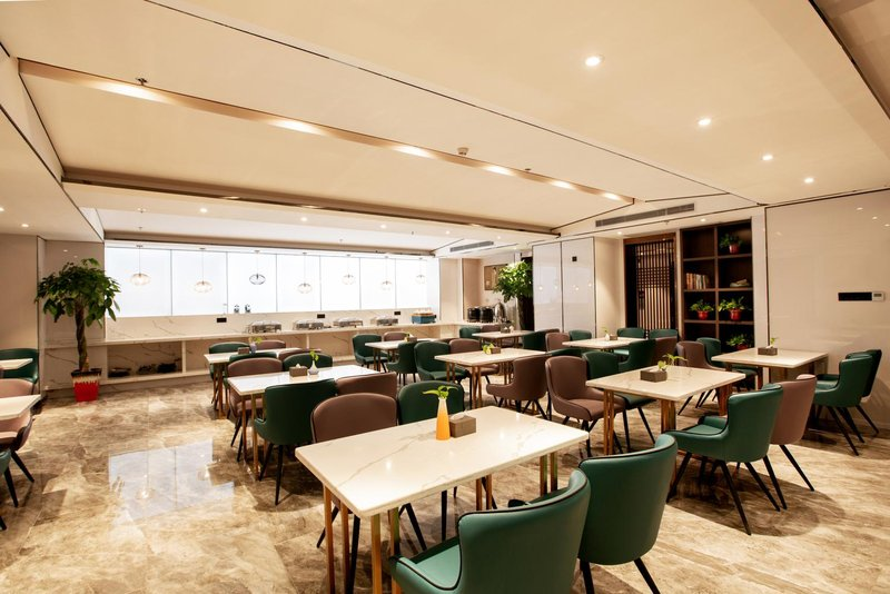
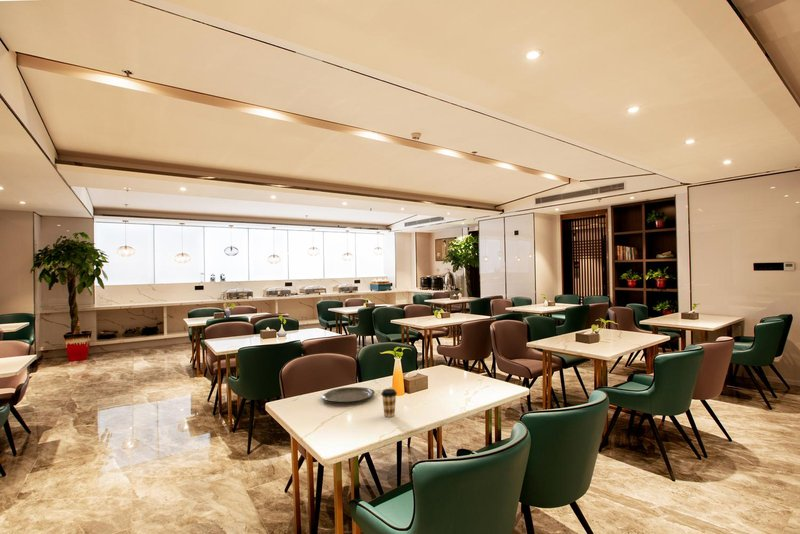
+ plate [321,386,376,404]
+ coffee cup [380,388,398,418]
